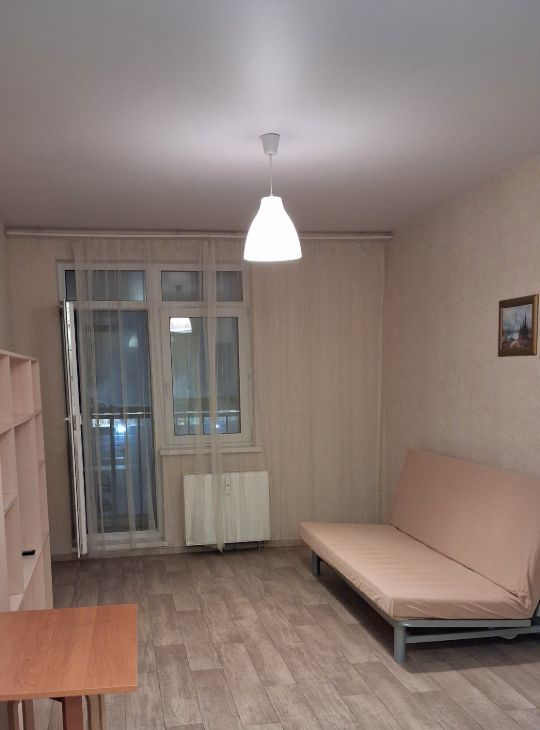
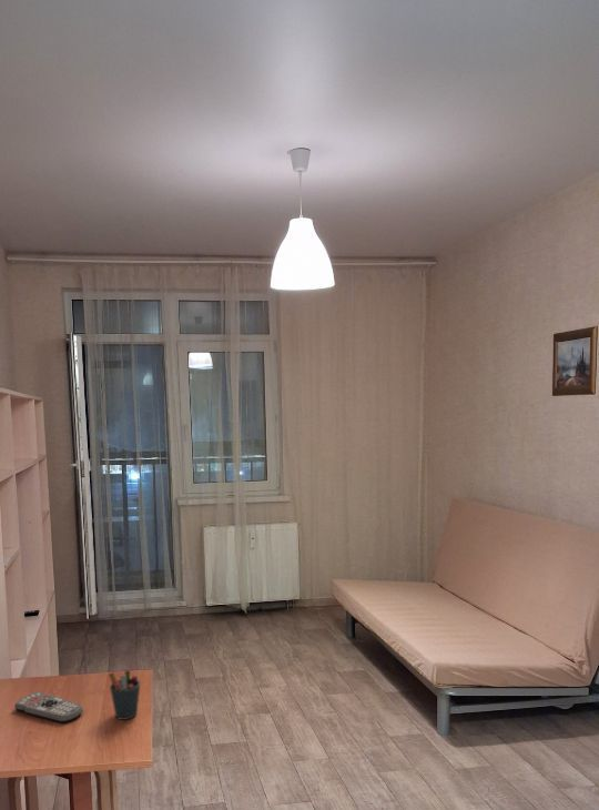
+ pen holder [108,669,141,721]
+ remote control [13,690,84,723]
